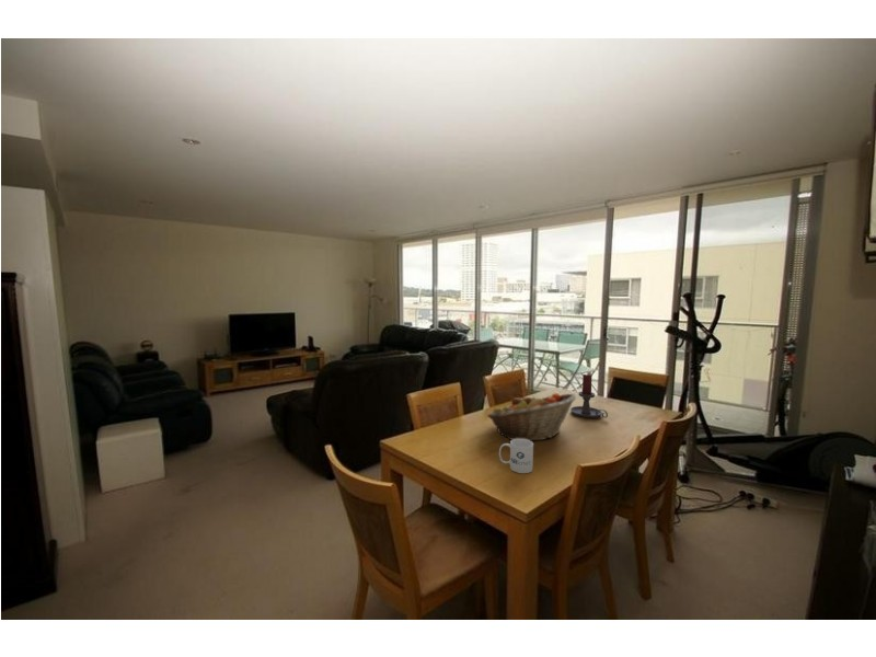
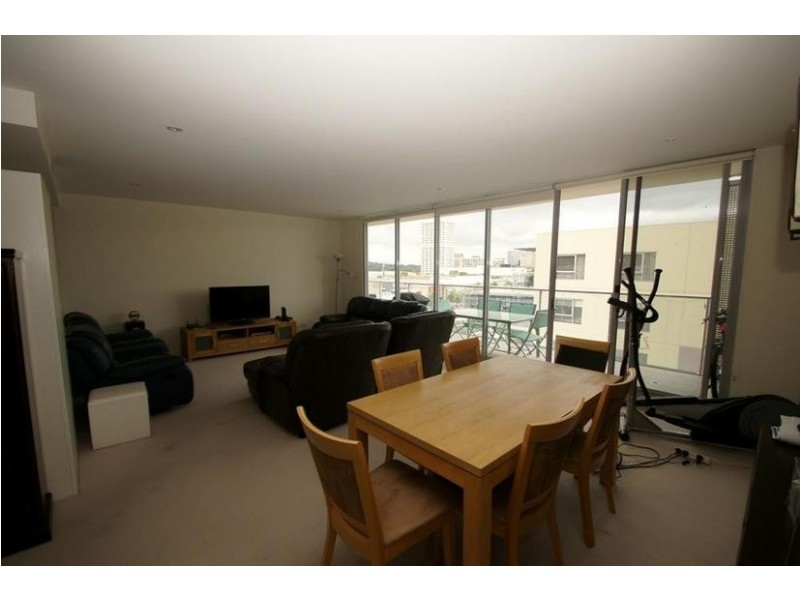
- fruit basket [486,392,577,441]
- candle holder [569,373,609,419]
- mug [498,439,534,474]
